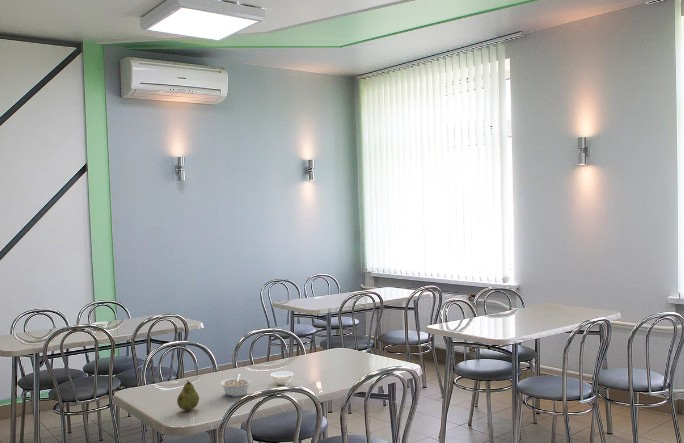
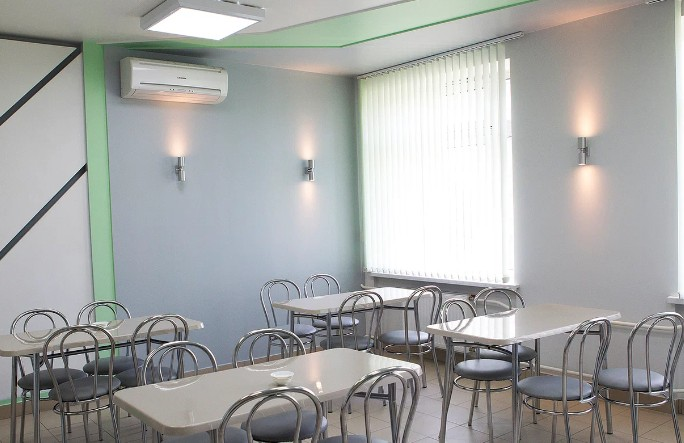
- legume [220,373,252,397]
- fruit [176,379,200,411]
